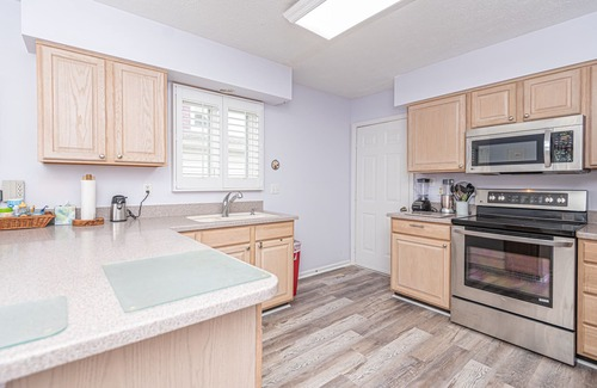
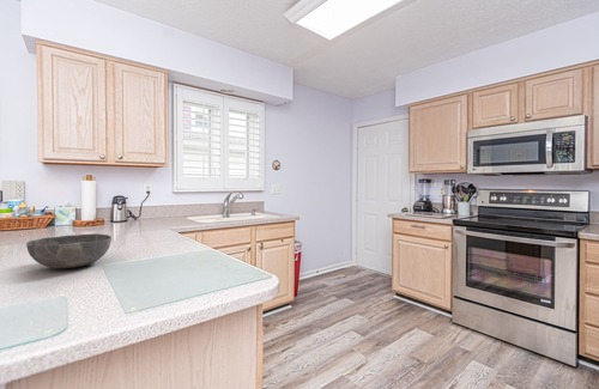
+ bowl [25,232,113,269]
